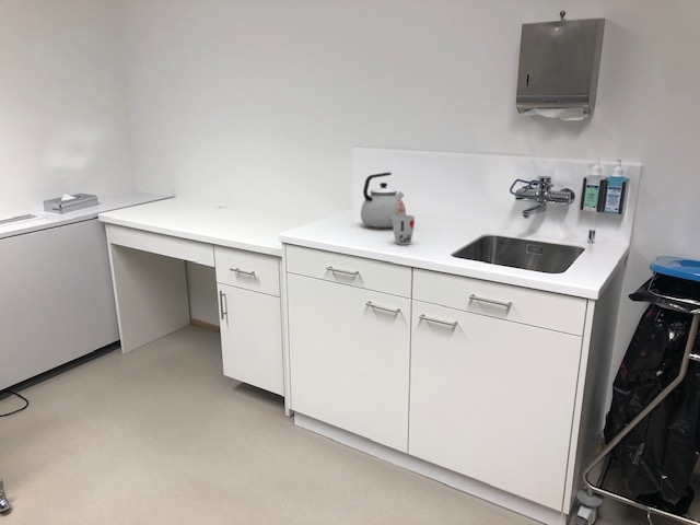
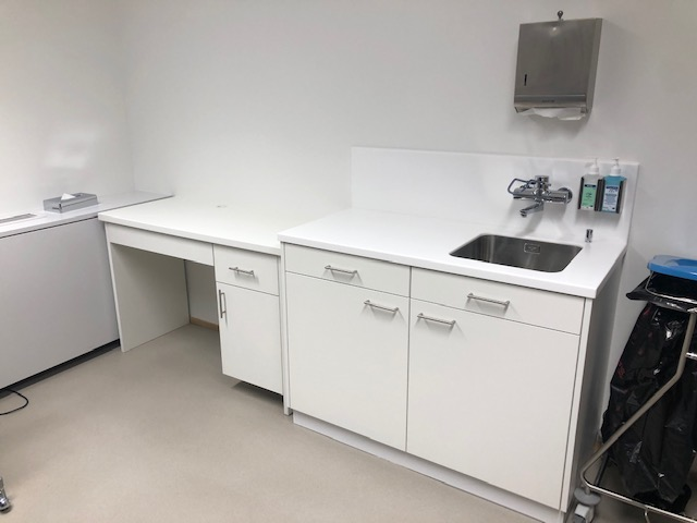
- cup [392,214,416,246]
- kettle [360,172,407,229]
